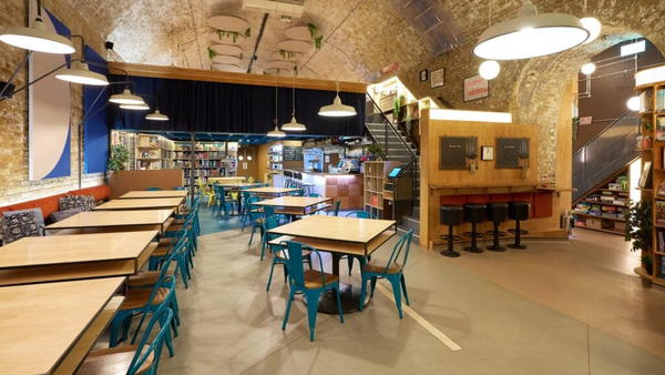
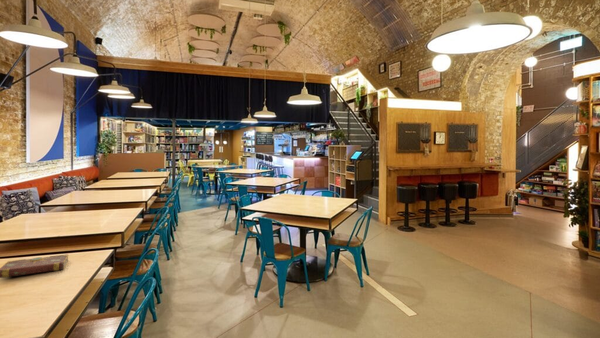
+ book [0,253,70,279]
